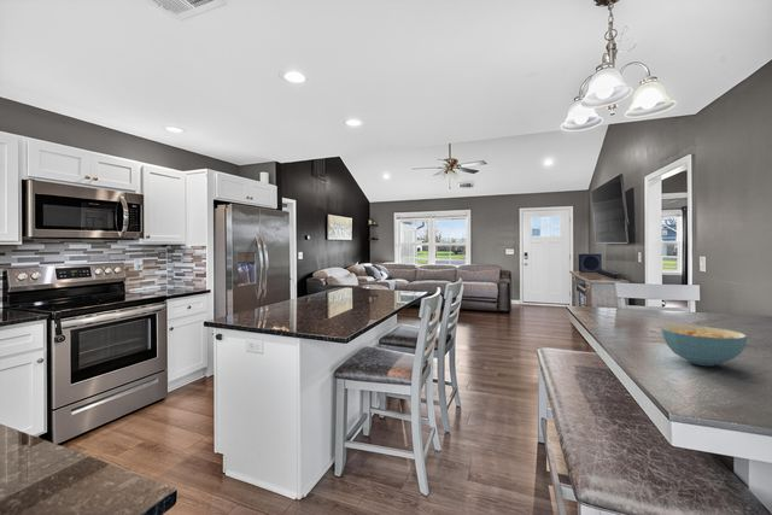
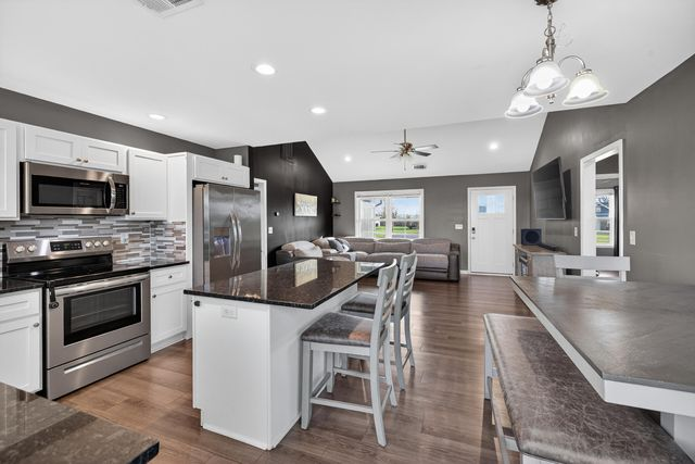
- cereal bowl [660,324,749,367]
